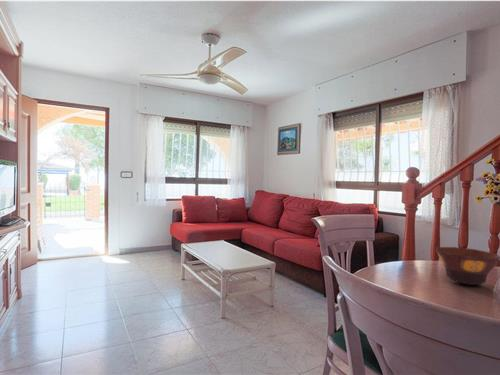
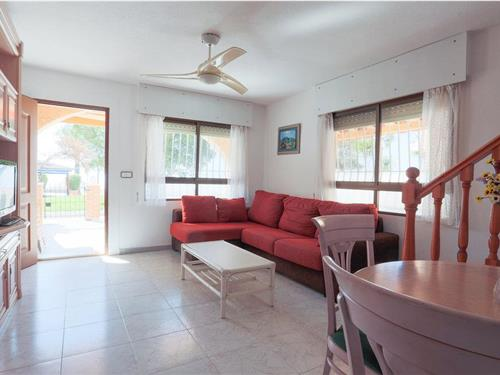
- bowl [435,246,500,286]
